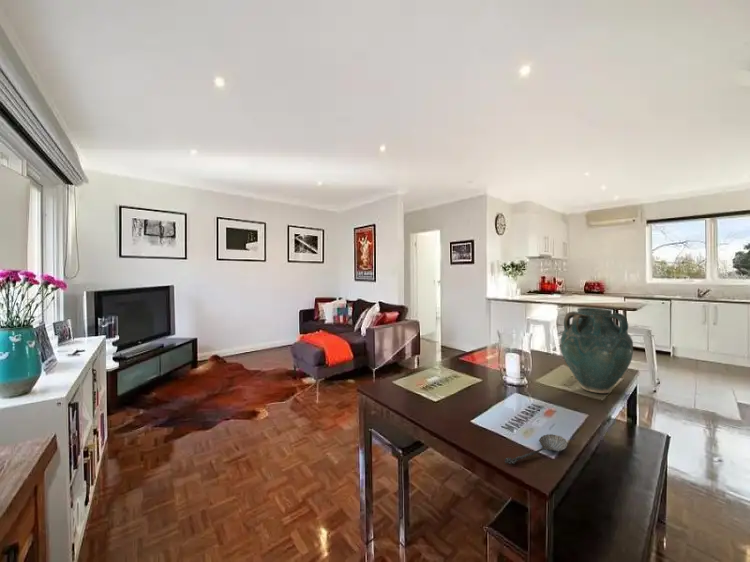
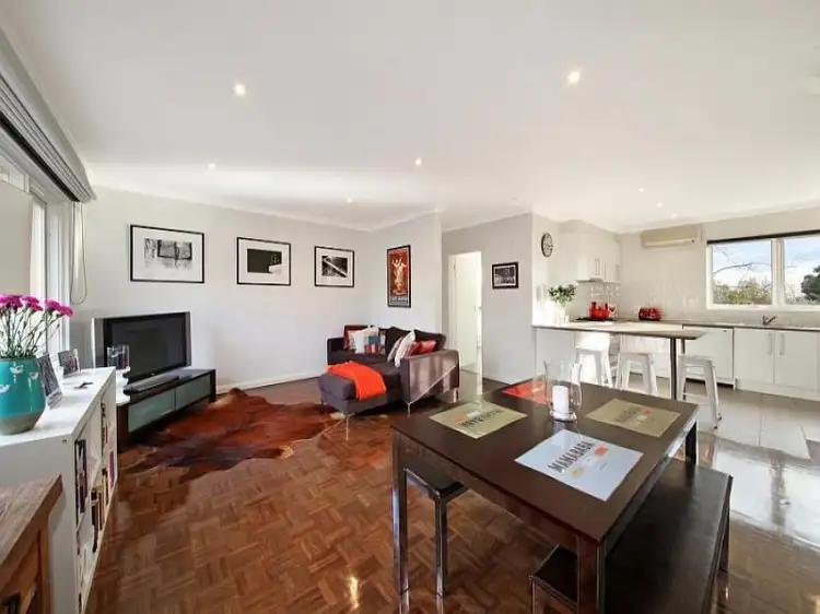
- vase [560,307,634,394]
- spoon [504,433,568,465]
